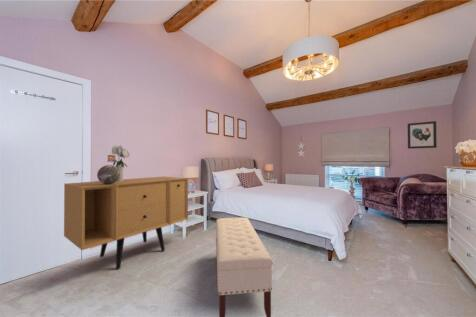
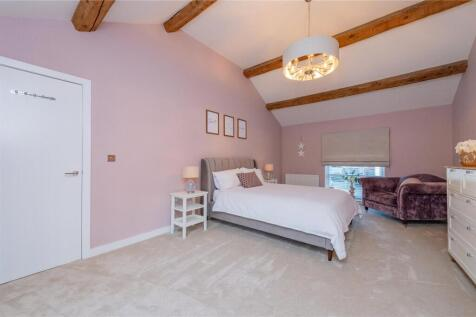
- sideboard [63,176,189,270]
- bench [215,216,274,317]
- decorative sphere [96,164,120,184]
- bouquet [111,143,130,182]
- wall art [407,120,438,150]
